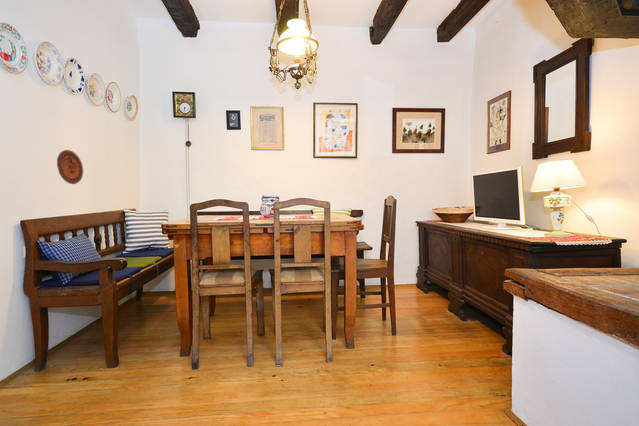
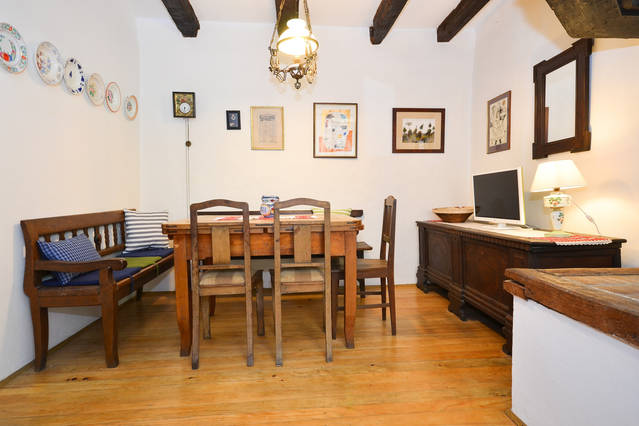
- decorative plate [56,149,84,185]
